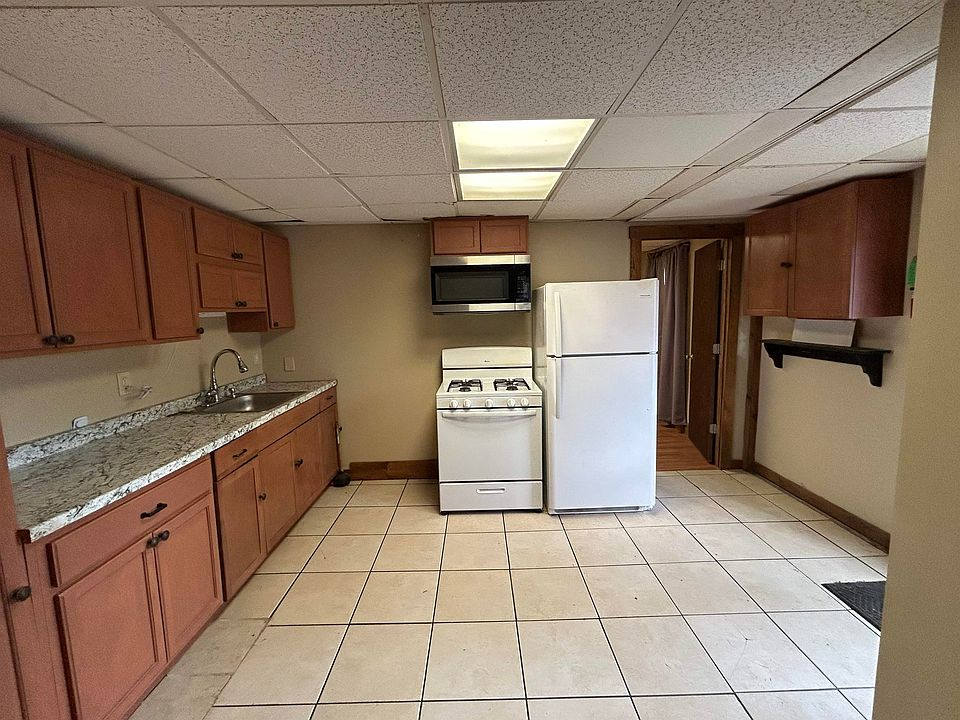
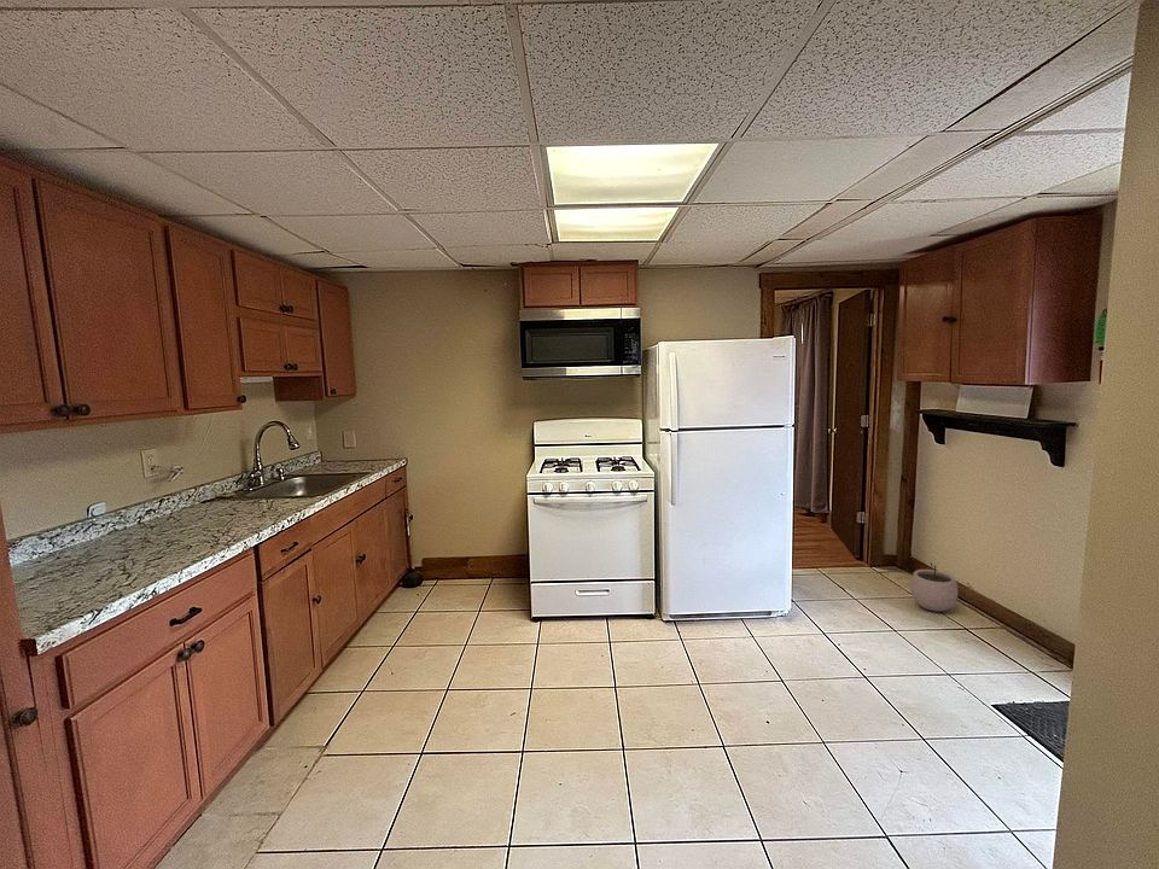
+ plant pot [909,561,959,612]
